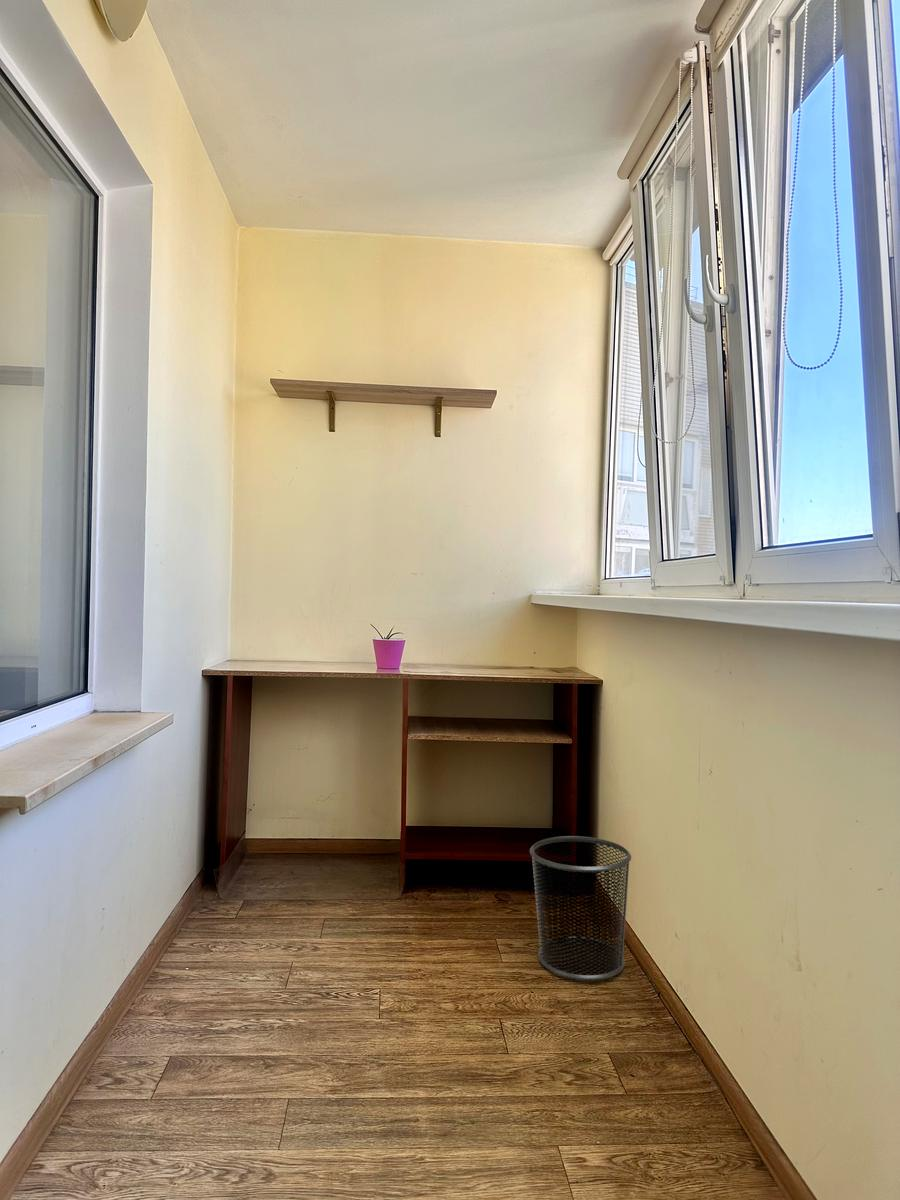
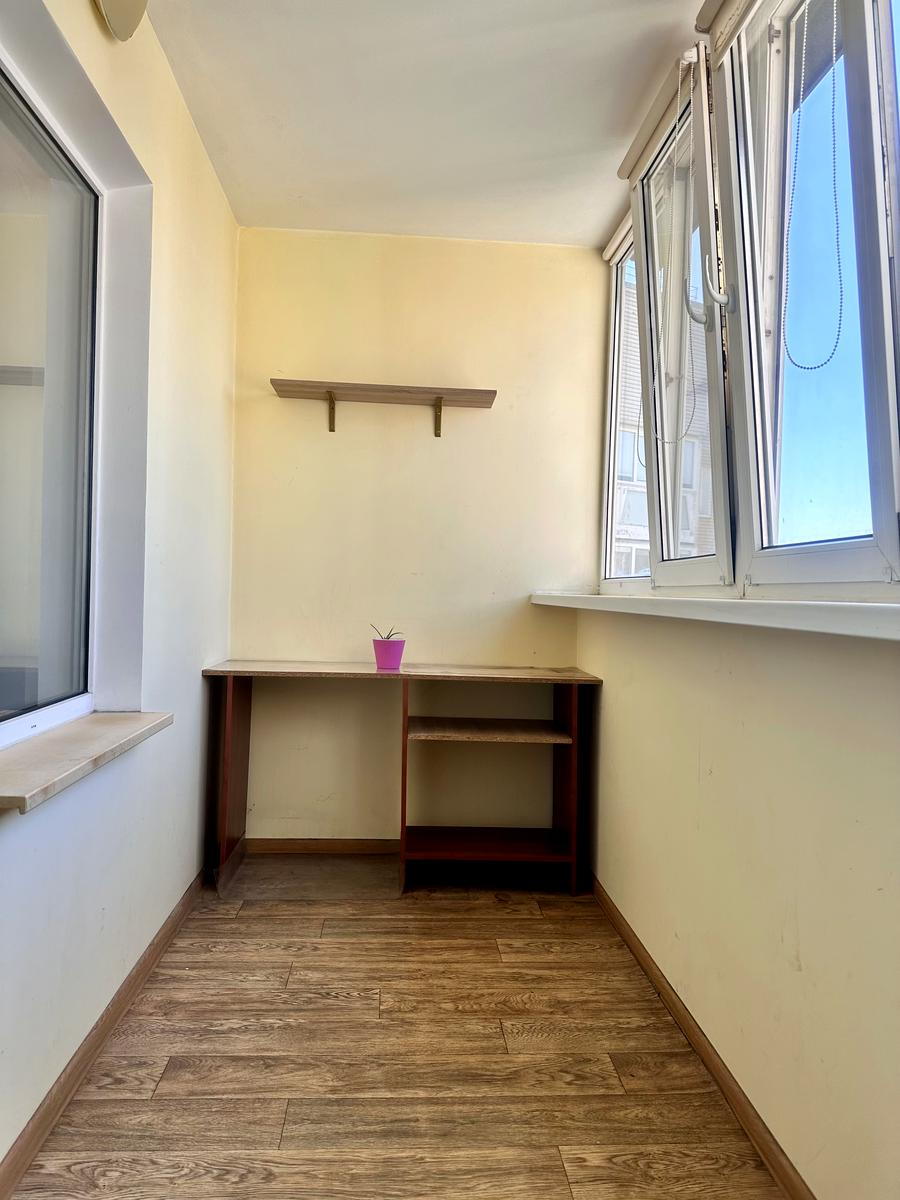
- waste bin [529,835,632,981]
